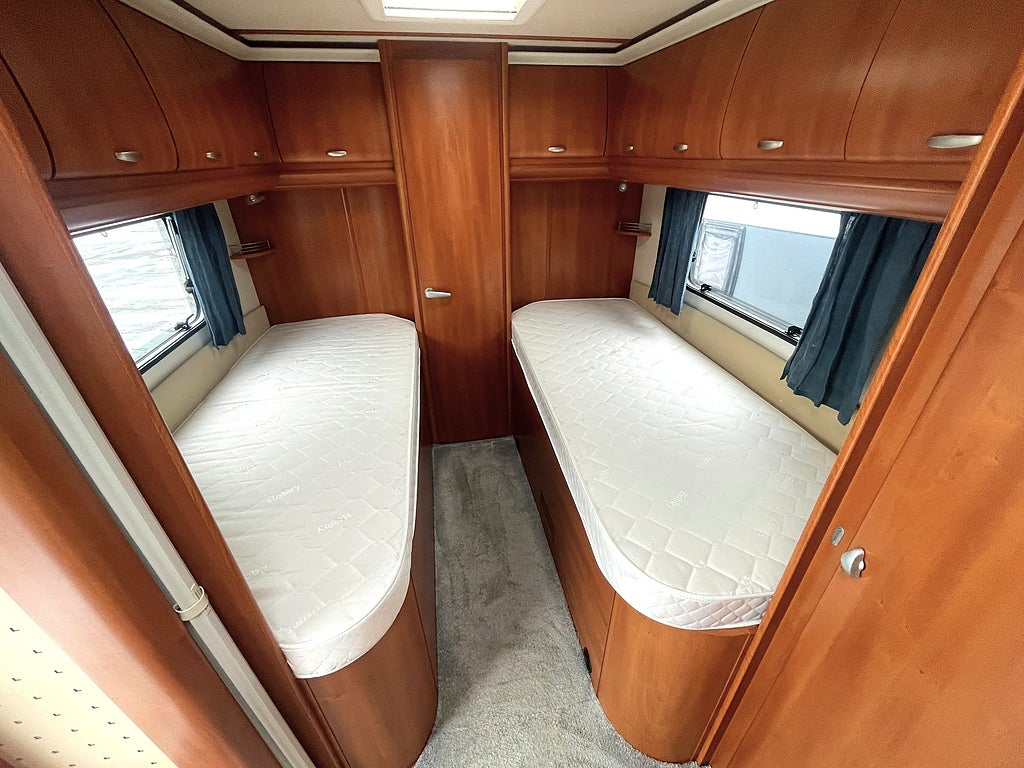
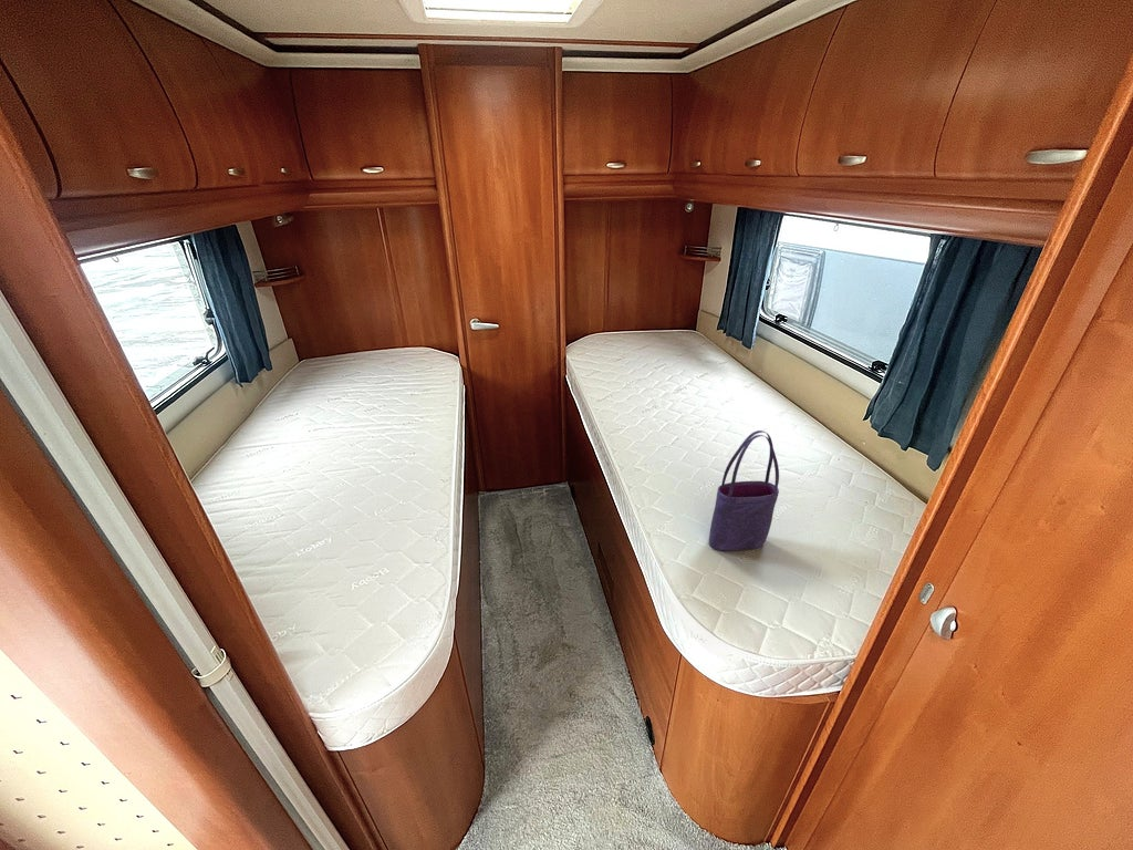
+ tote bag [708,429,780,551]
